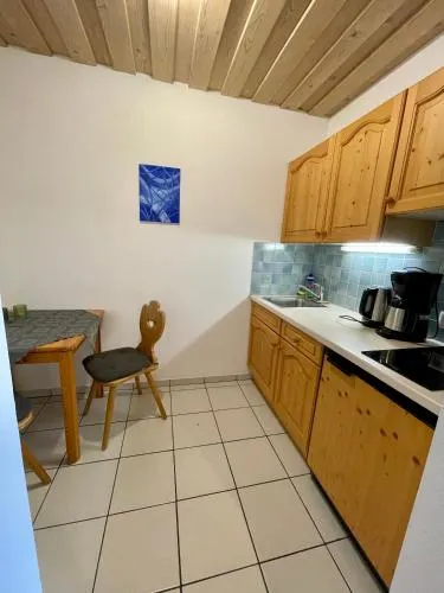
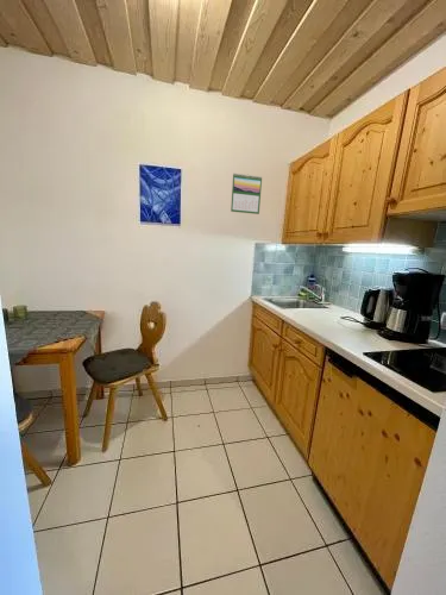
+ calendar [230,173,263,215]
